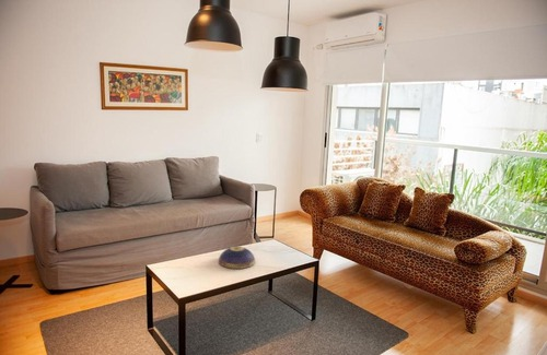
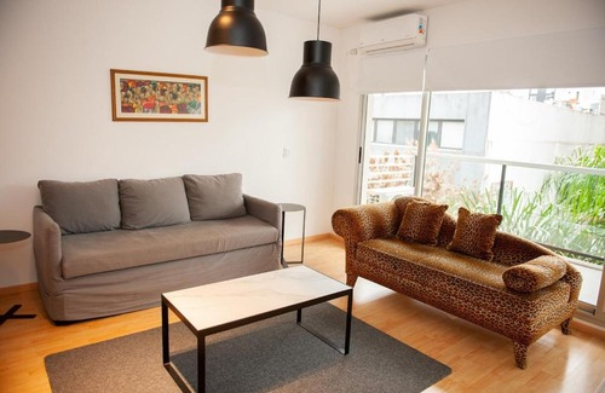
- decorative bowl [218,246,256,270]
